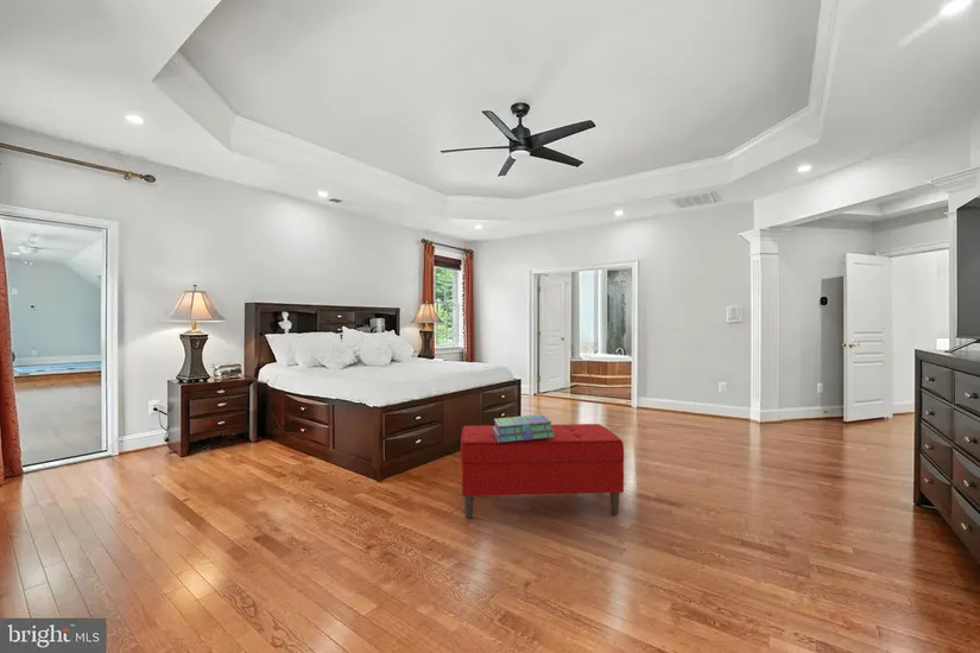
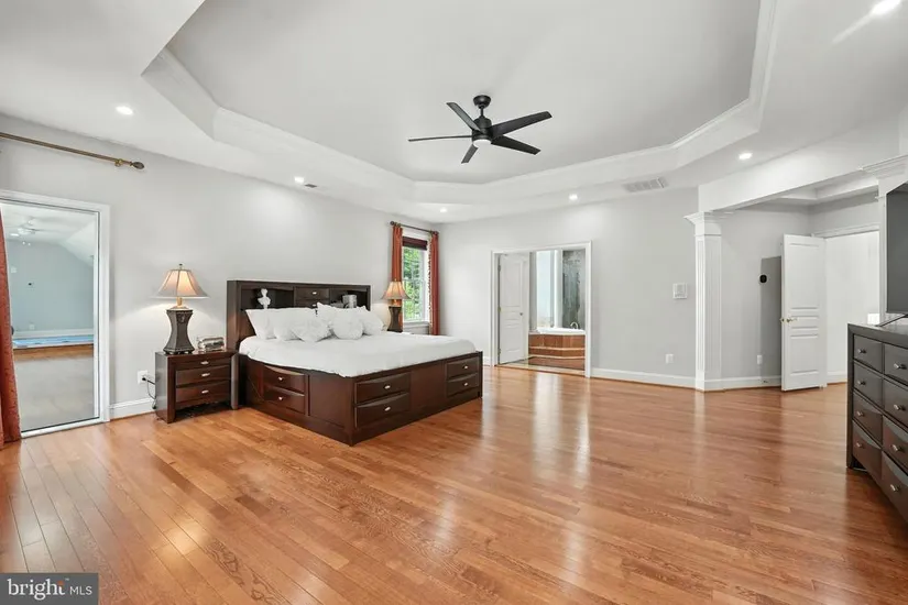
- stack of books [493,413,555,443]
- bench [460,423,625,520]
